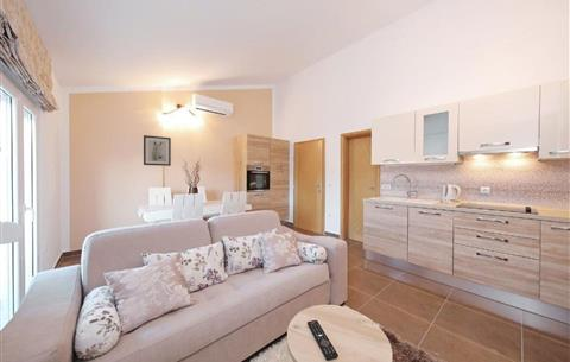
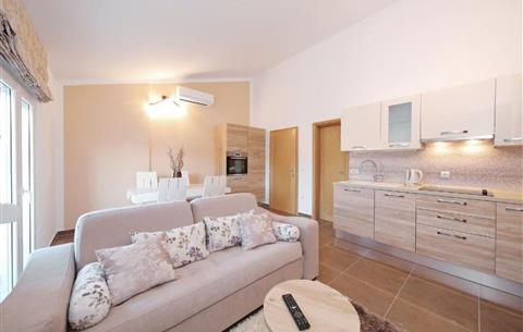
- wall art [142,134,172,167]
